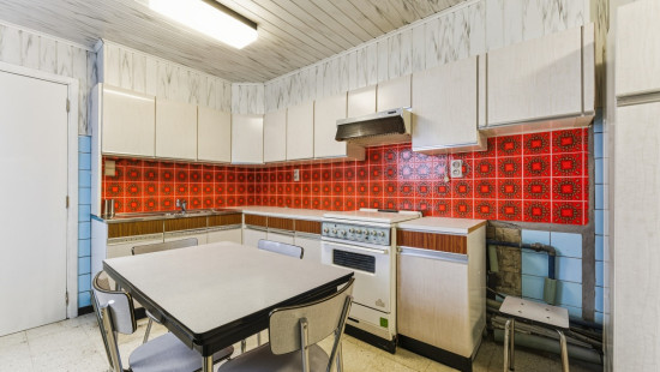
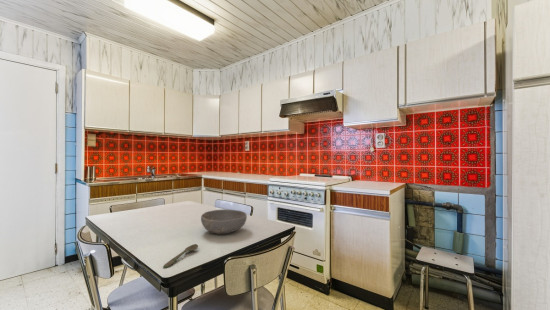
+ spoon [162,243,199,269]
+ bowl [200,208,248,235]
